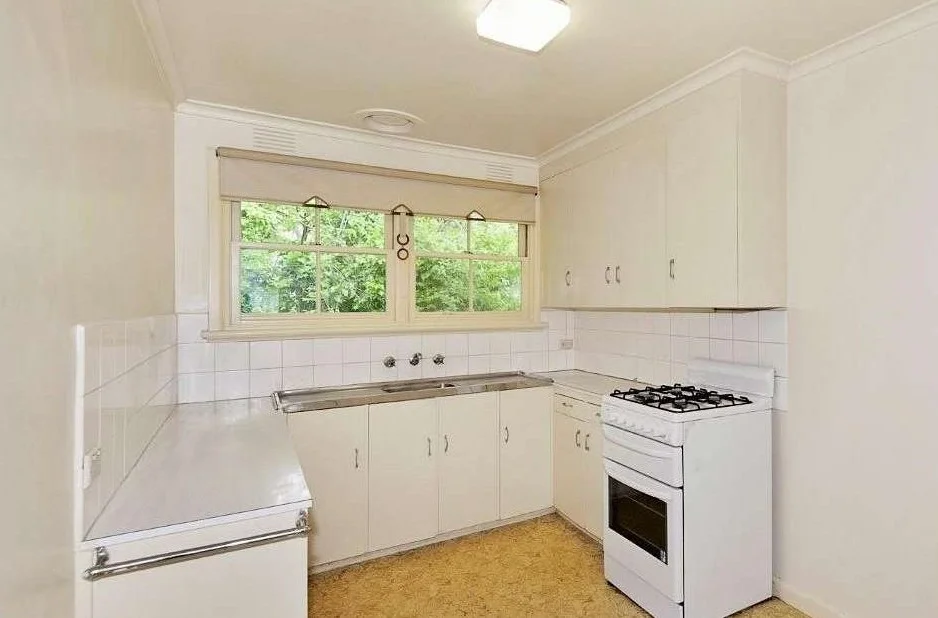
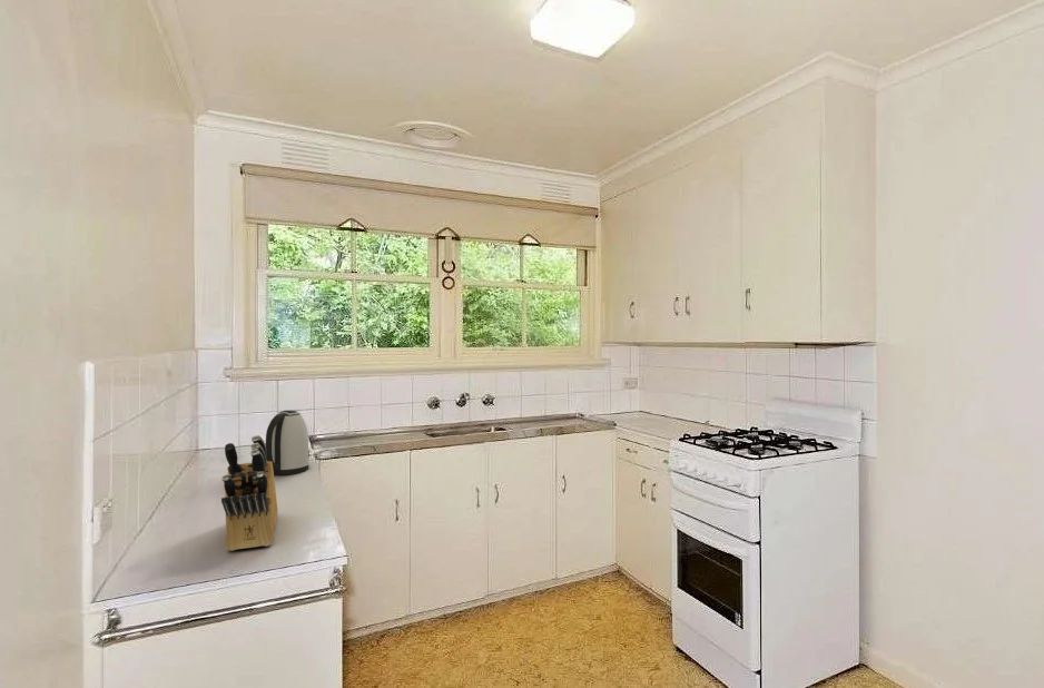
+ knife block [220,434,278,552]
+ kettle [265,410,311,476]
